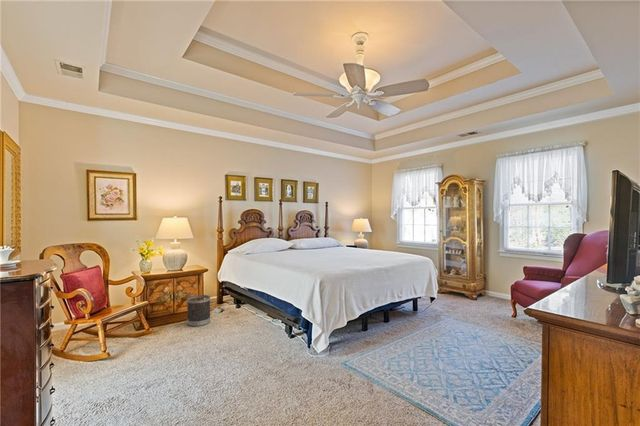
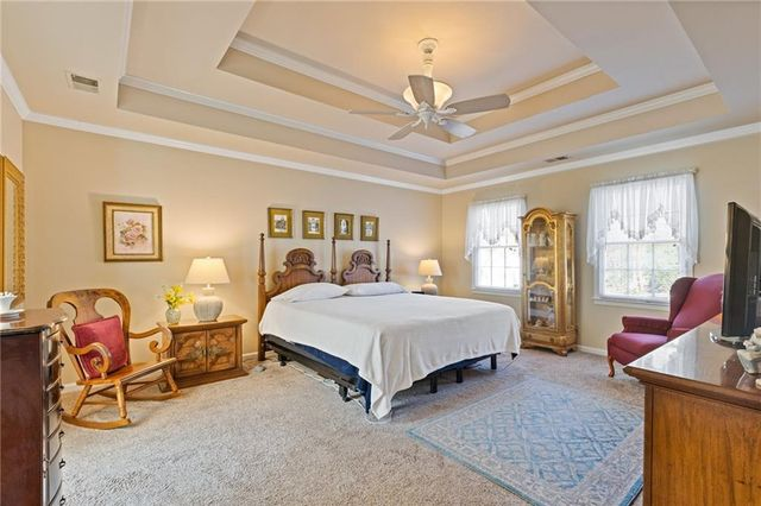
- wastebasket [186,294,211,328]
